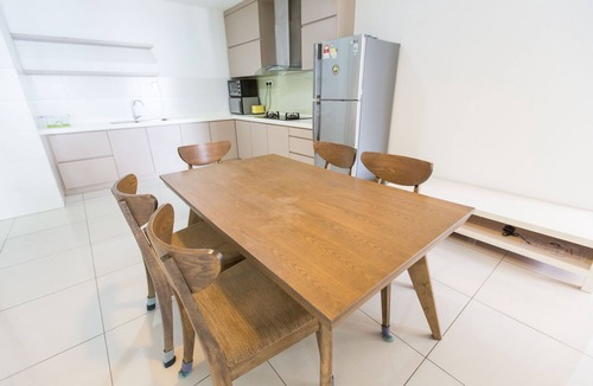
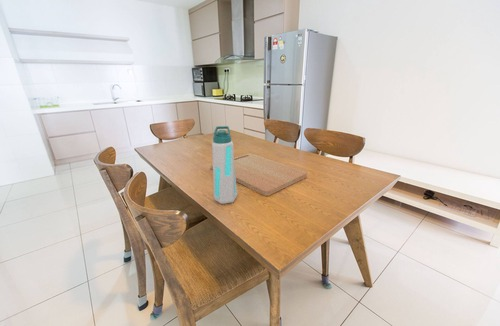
+ cutting board [210,152,308,197]
+ water bottle [211,125,238,205]
